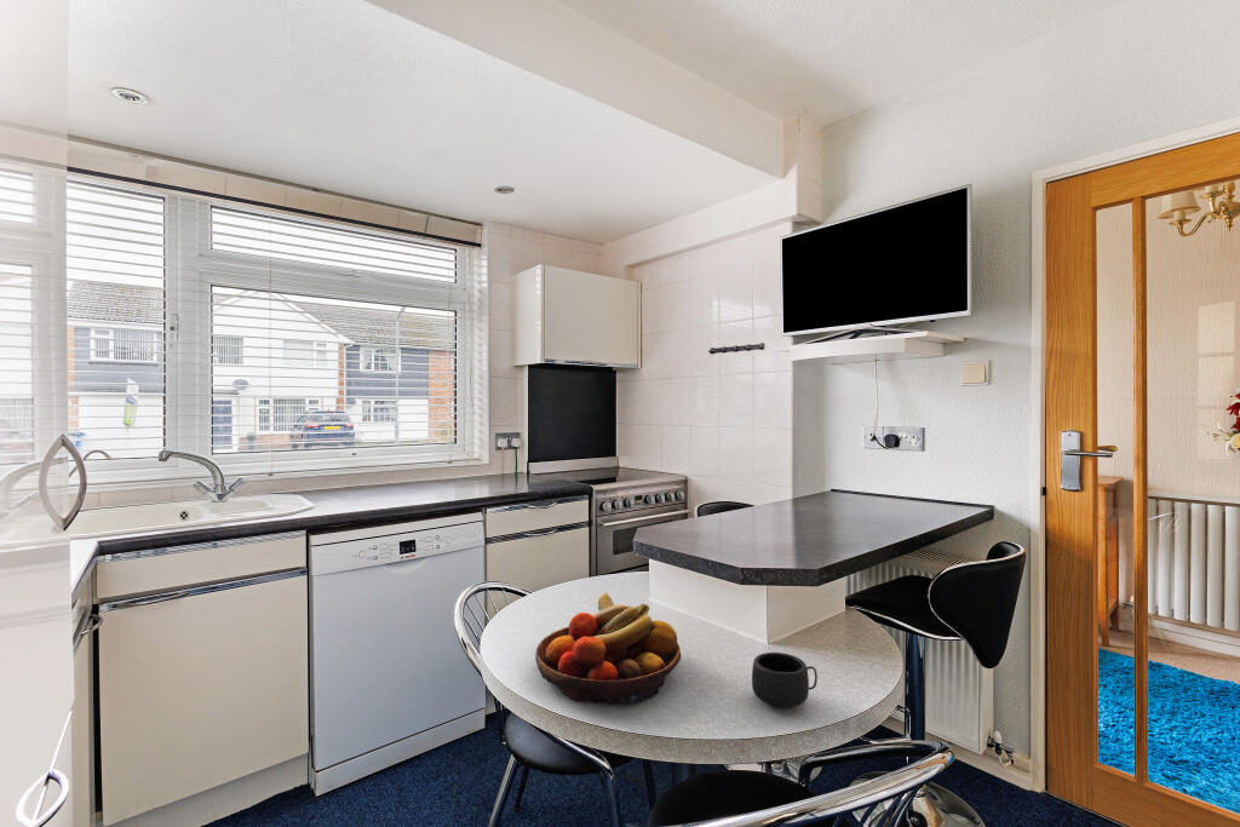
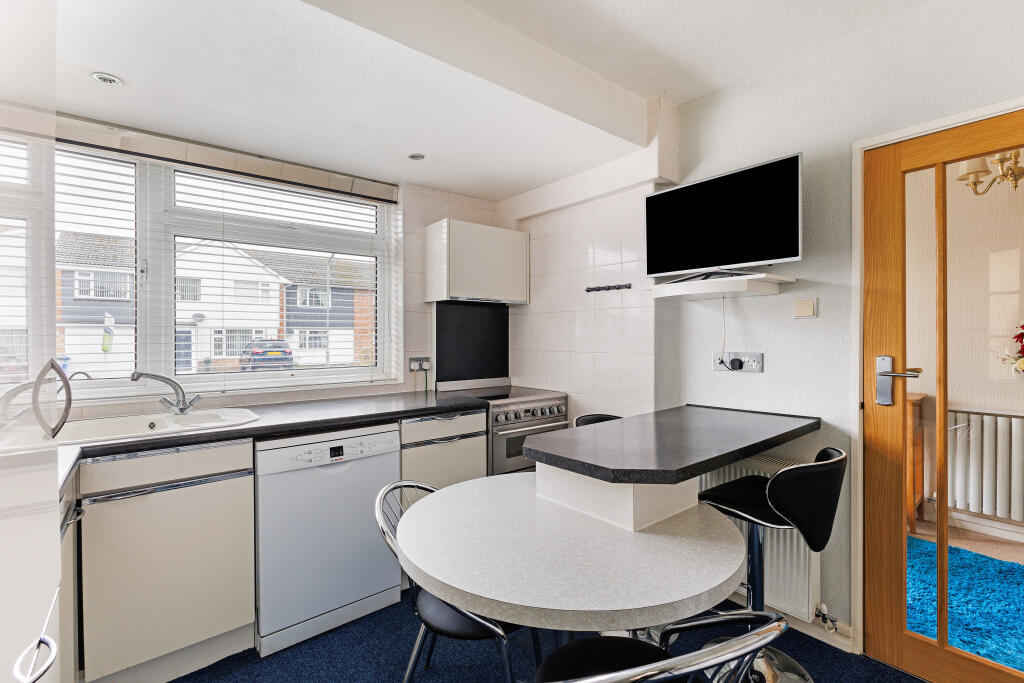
- mug [751,651,819,710]
- fruit bowl [534,591,682,706]
